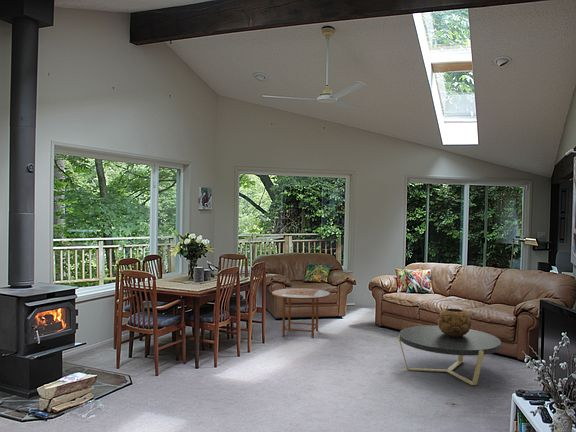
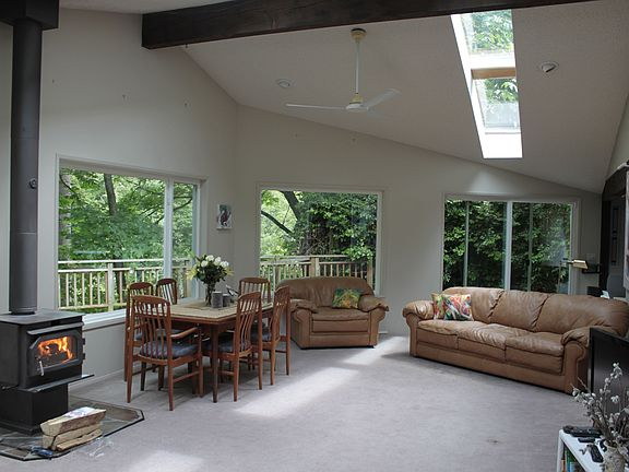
- coffee table [398,325,502,386]
- decorative bowl [436,308,472,337]
- side table [271,287,332,339]
